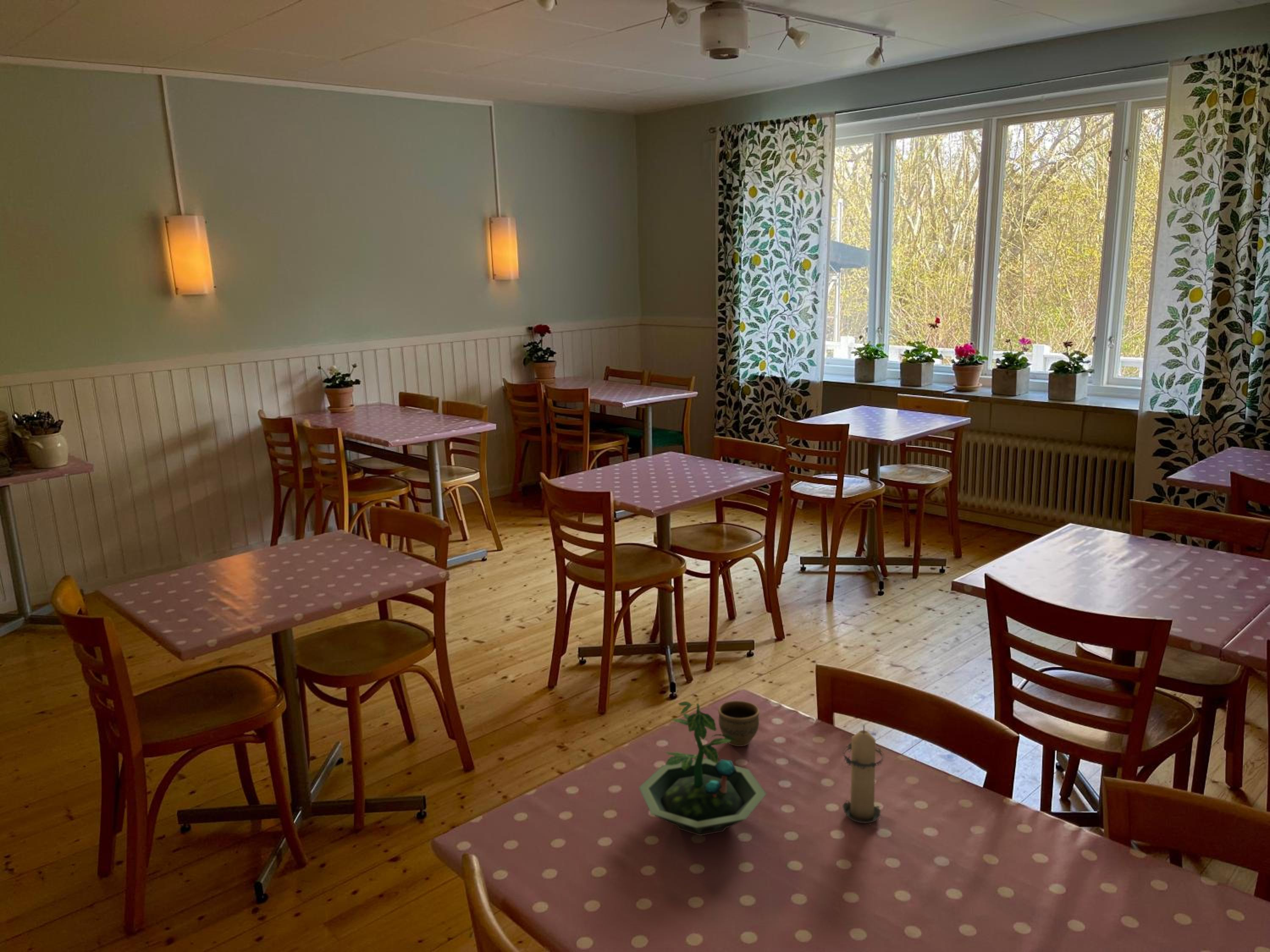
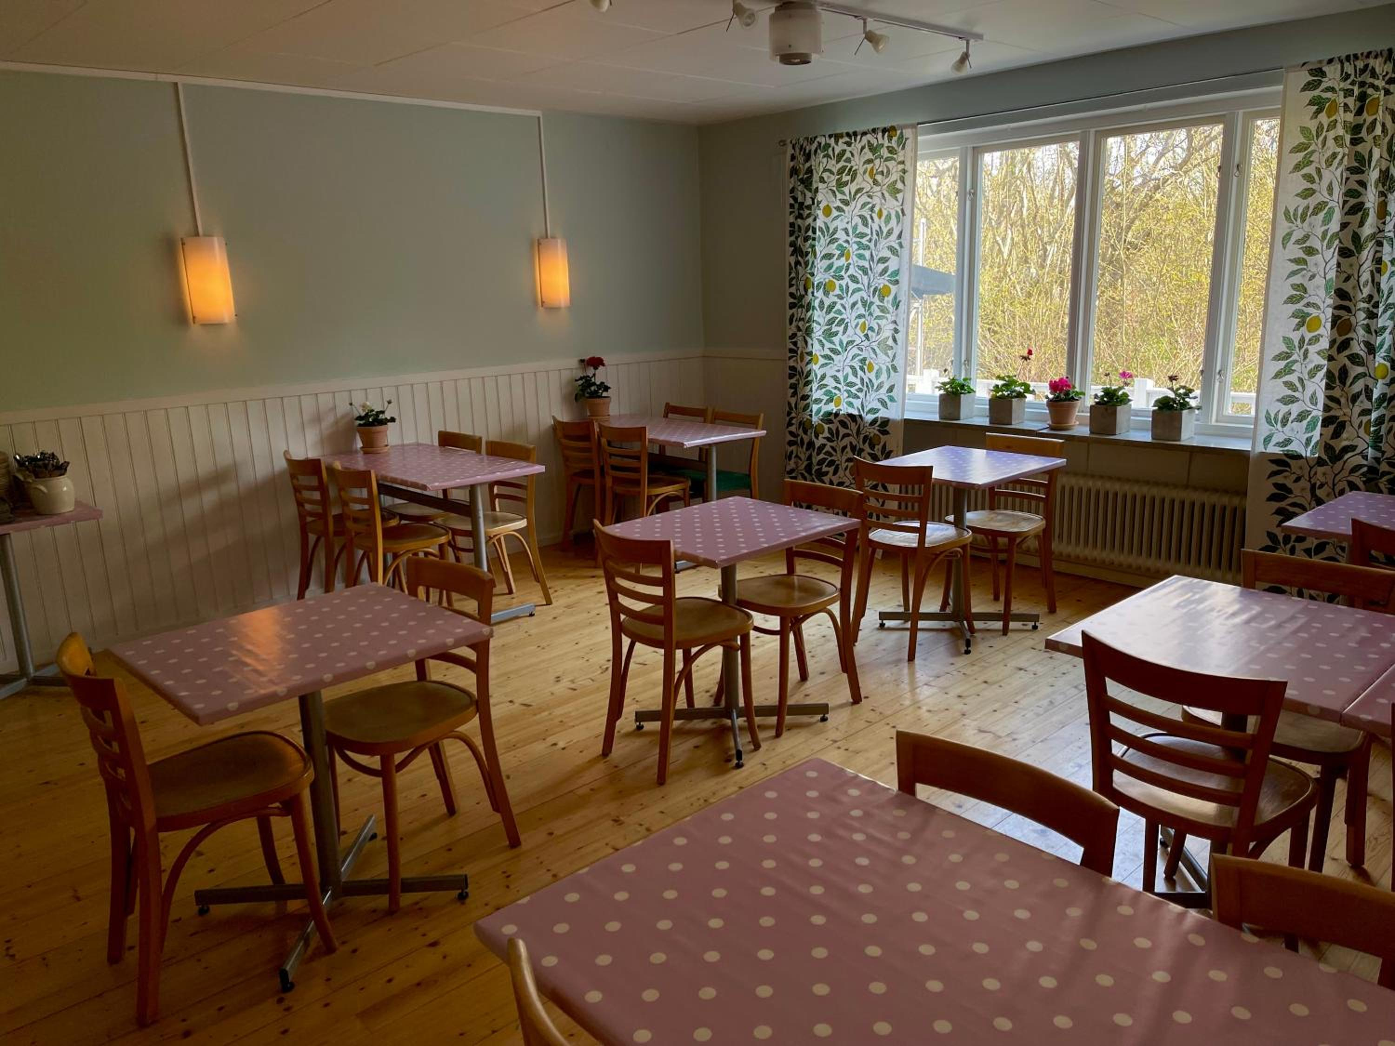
- candle [842,724,885,823]
- cup [718,700,760,747]
- terrarium [638,701,767,836]
